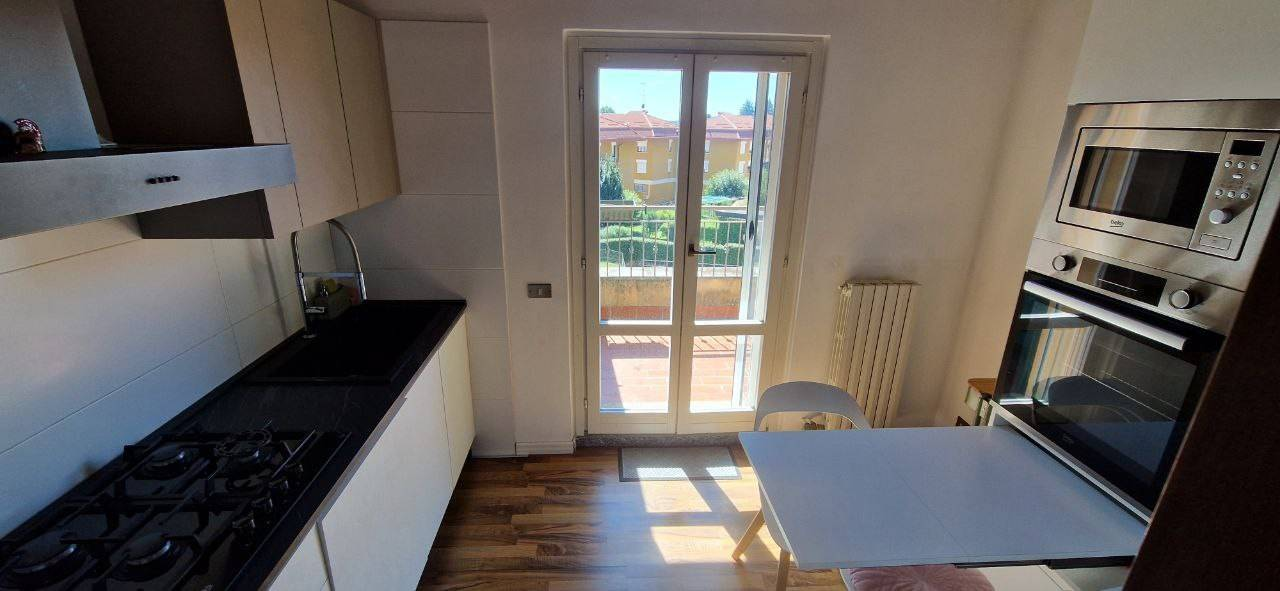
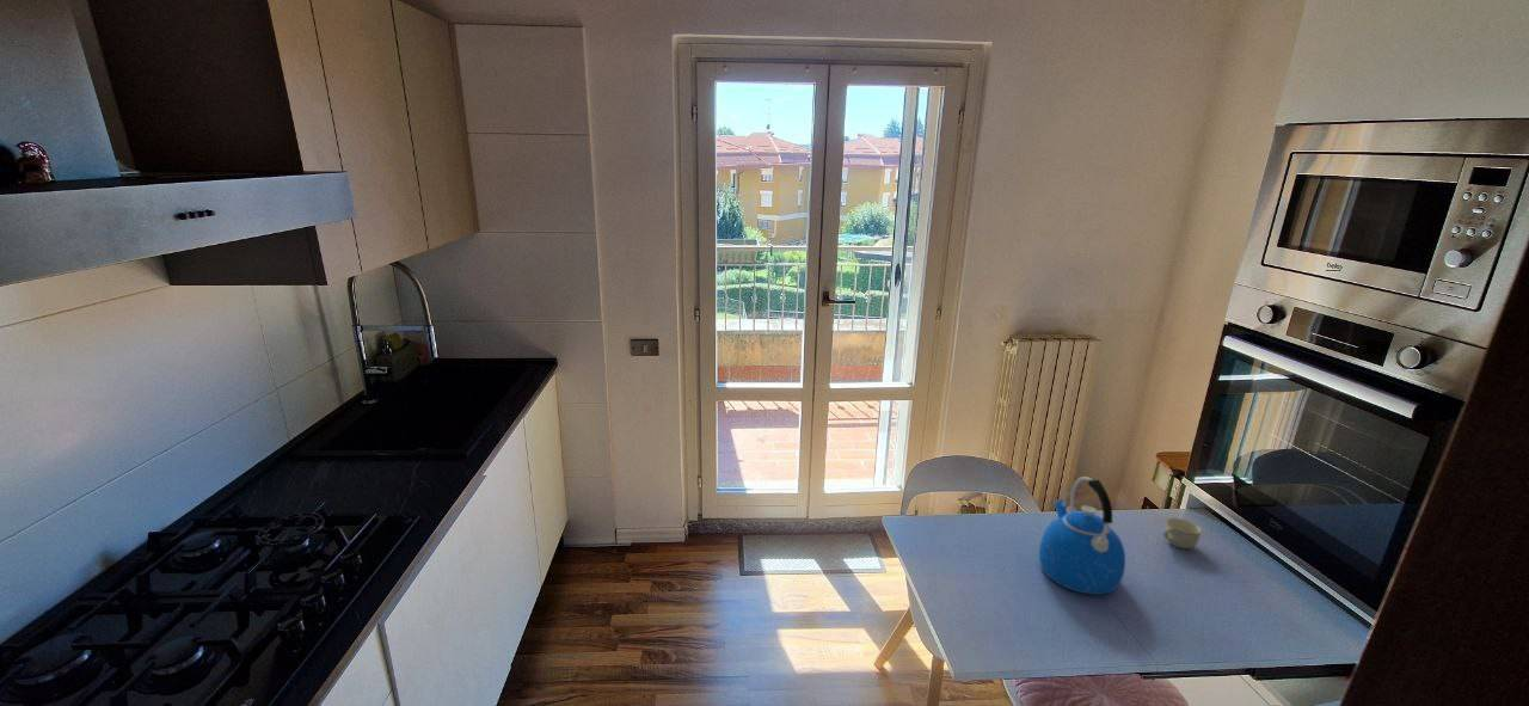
+ cup [1162,517,1203,550]
+ kettle [1038,475,1126,596]
